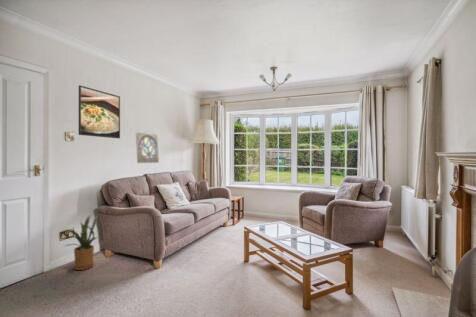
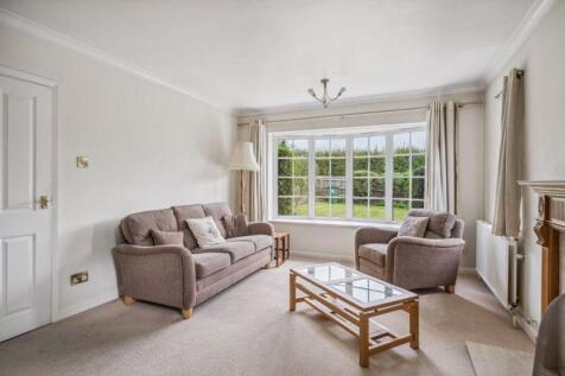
- wall ornament [135,131,160,164]
- house plant [63,214,98,271]
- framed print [78,85,121,139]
